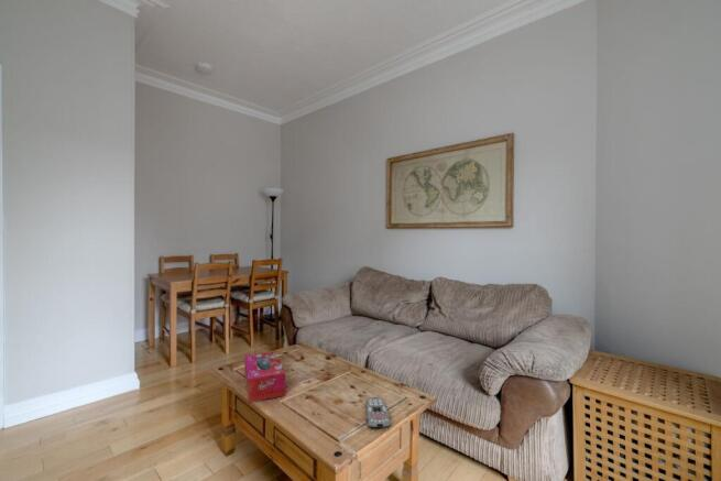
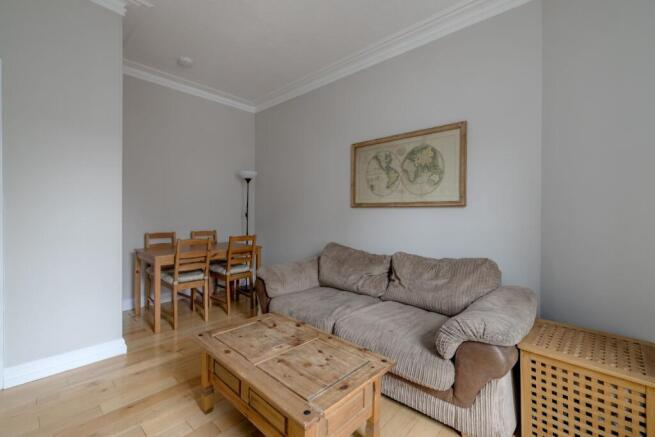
- remote control [365,396,392,429]
- tissue box [243,350,286,403]
